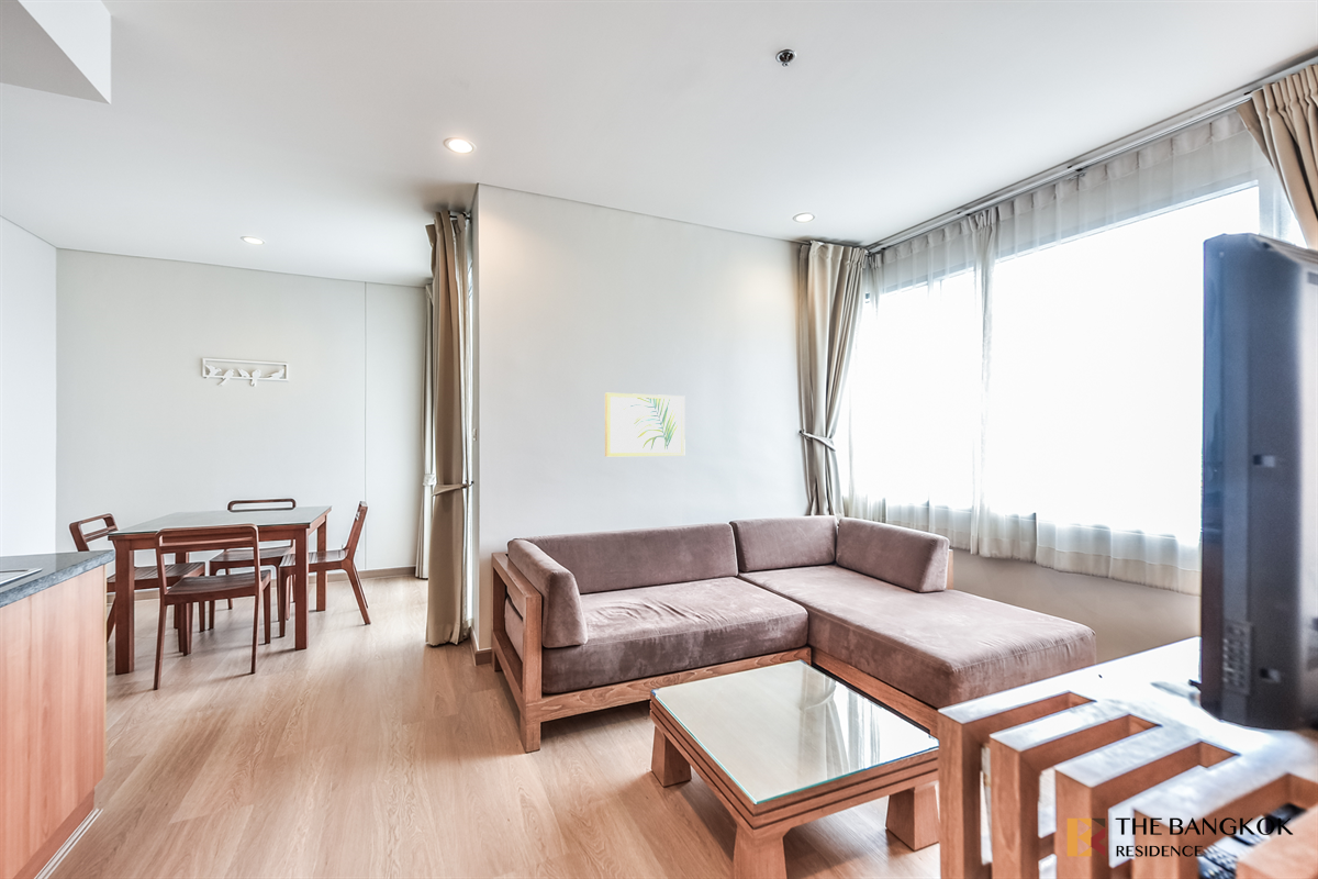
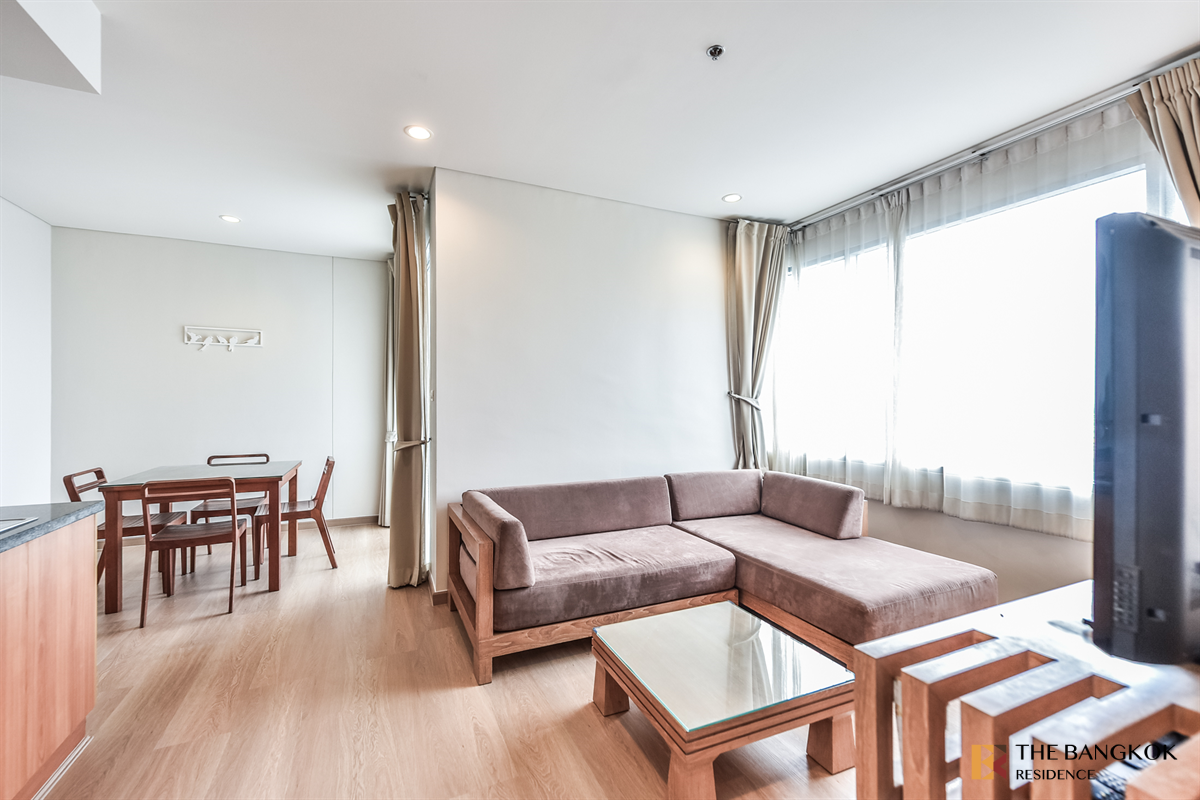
- wall art [604,392,686,457]
